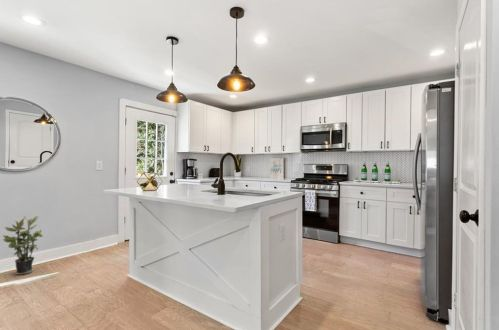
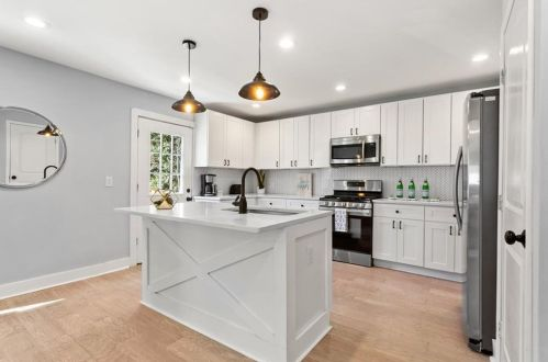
- potted plant [2,215,44,276]
